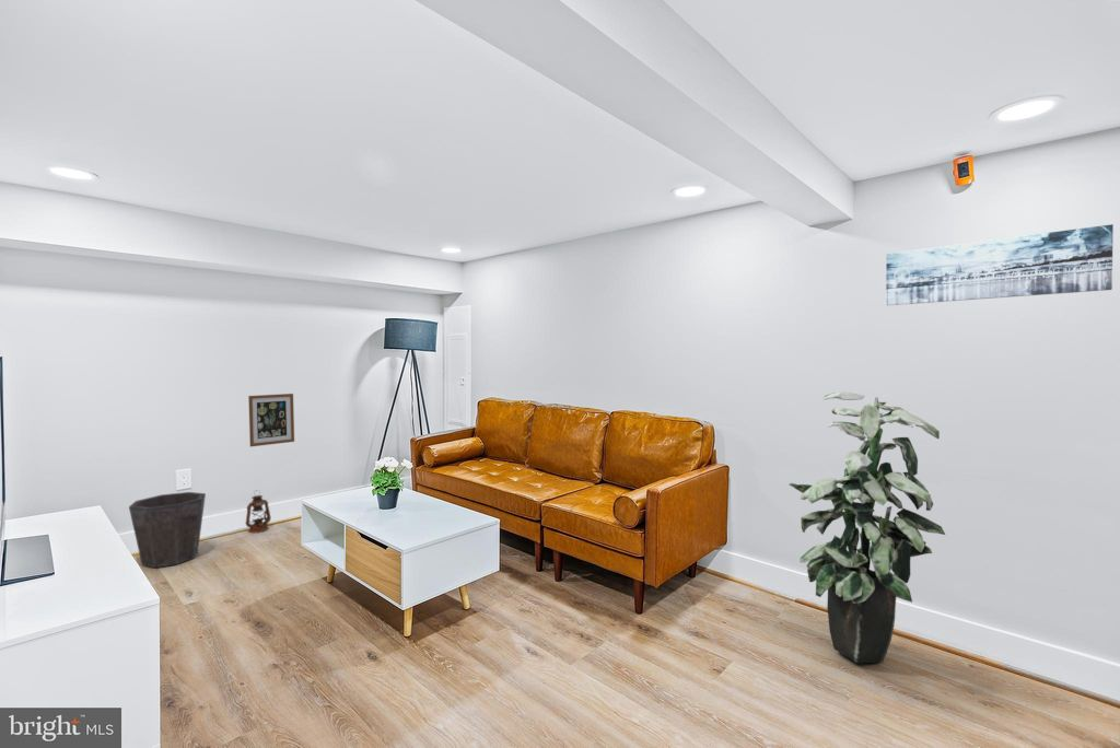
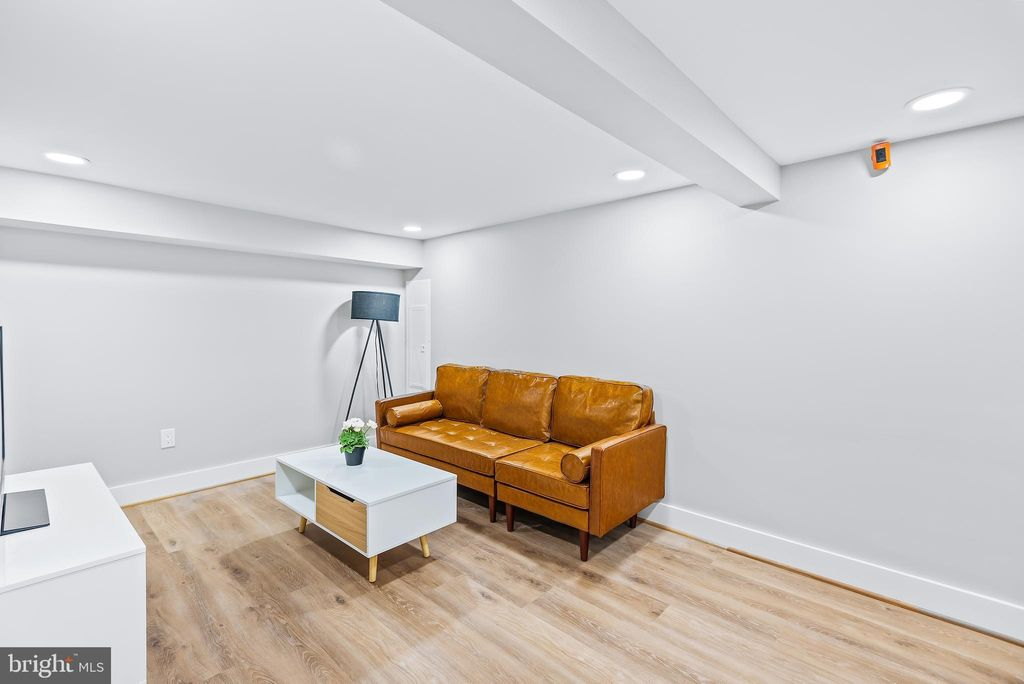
- indoor plant [788,391,946,665]
- wall art [247,393,295,447]
- lantern [244,489,272,535]
- waste bin [128,491,207,569]
- wall art [885,223,1115,306]
